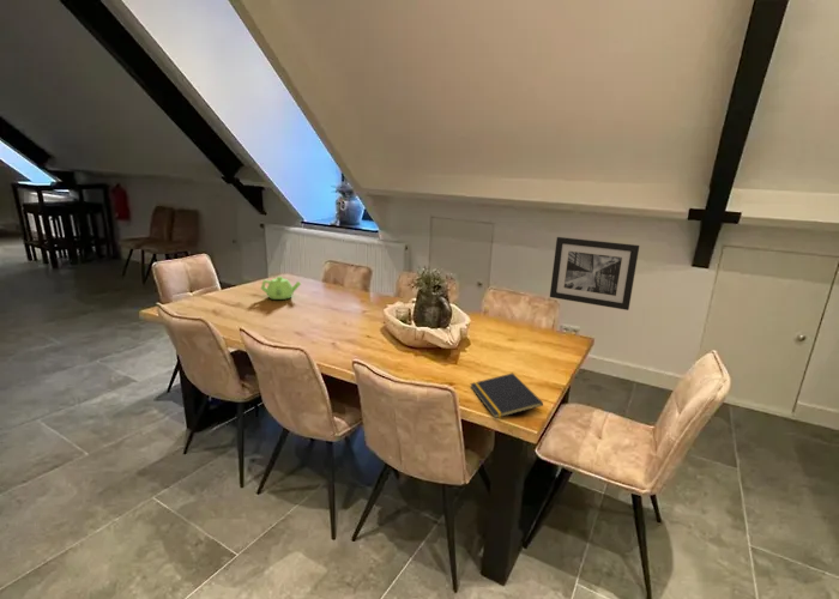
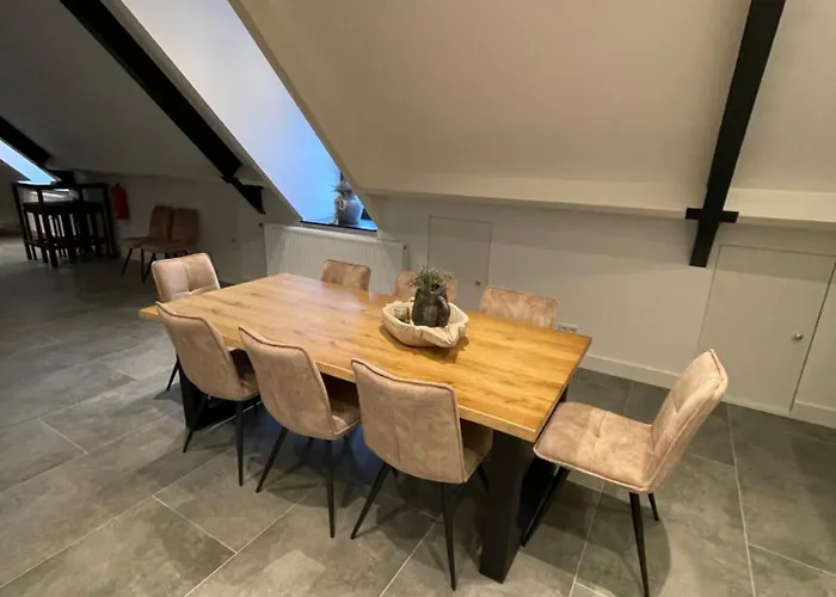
- wall art [549,236,640,311]
- teapot [260,276,302,301]
- notepad [470,373,544,419]
